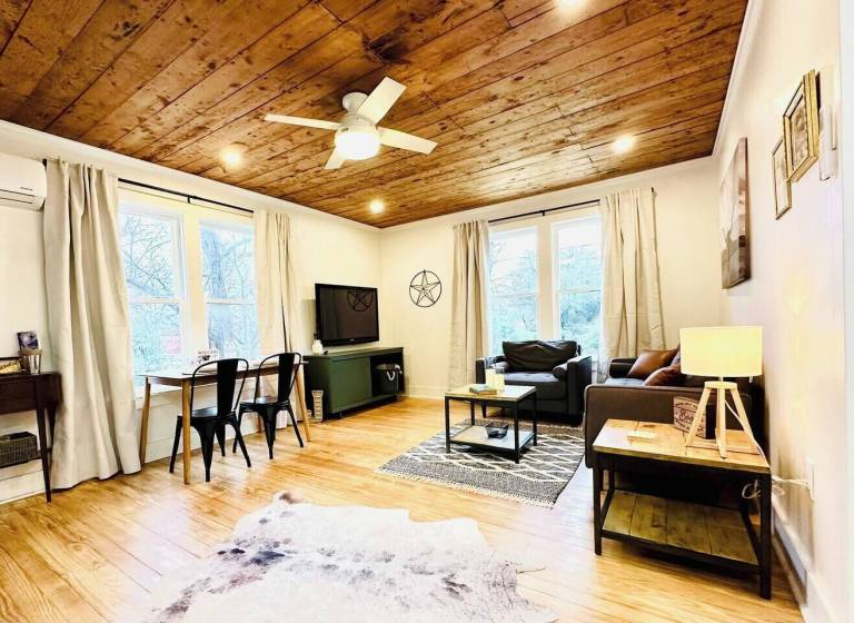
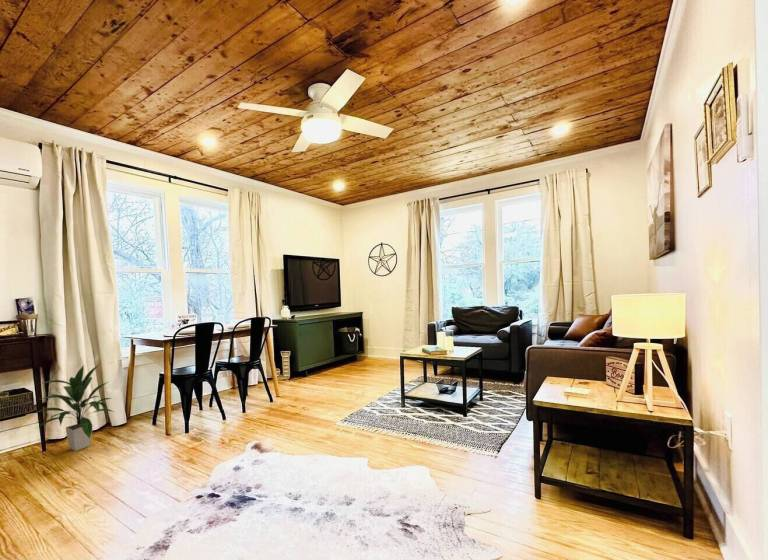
+ indoor plant [32,363,115,452]
